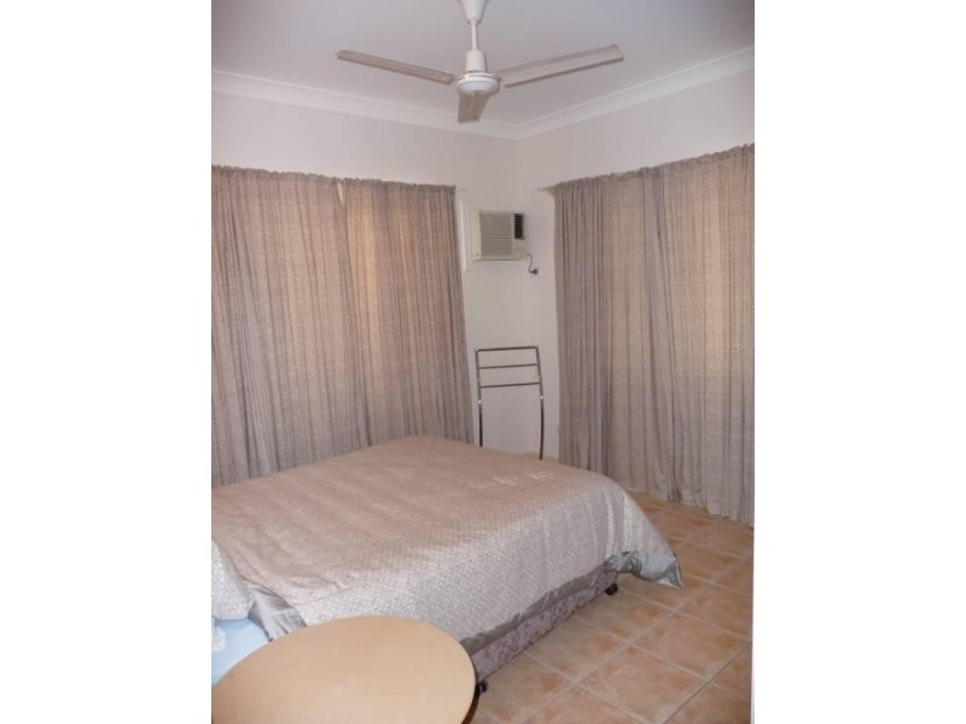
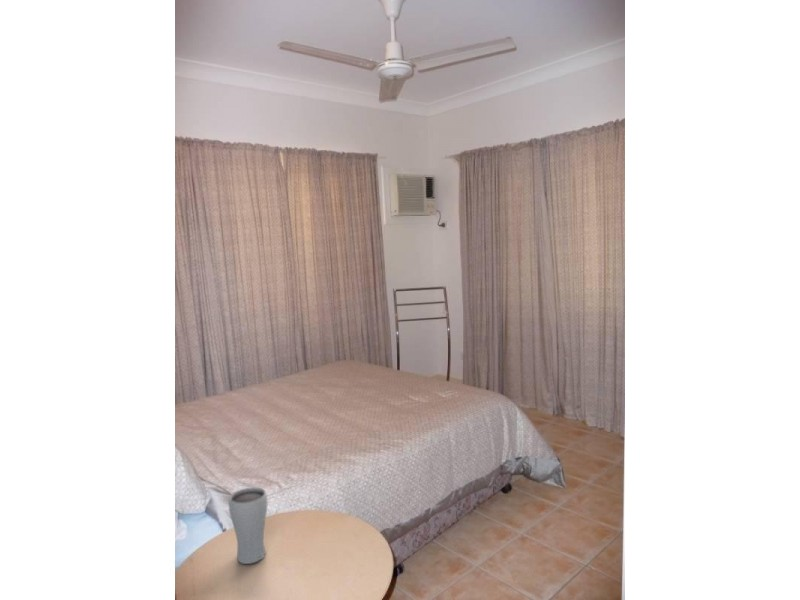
+ drinking glass [228,486,269,565]
